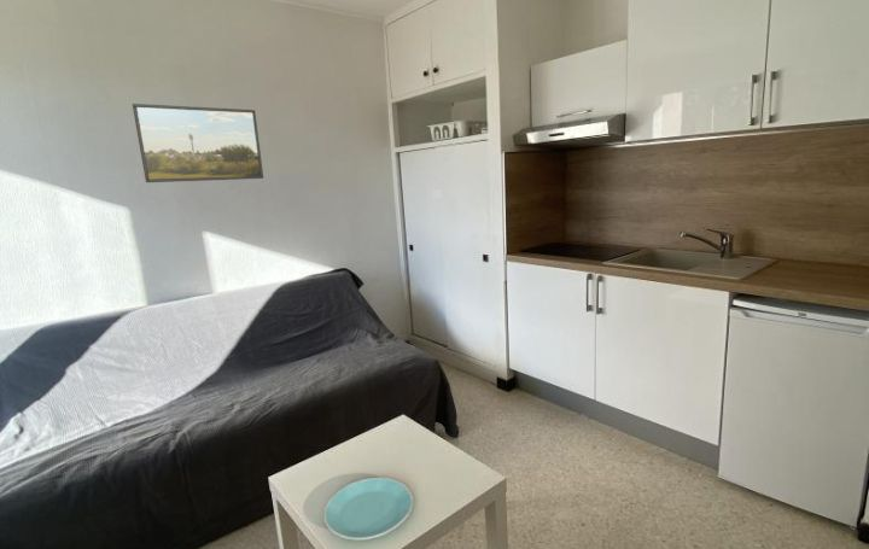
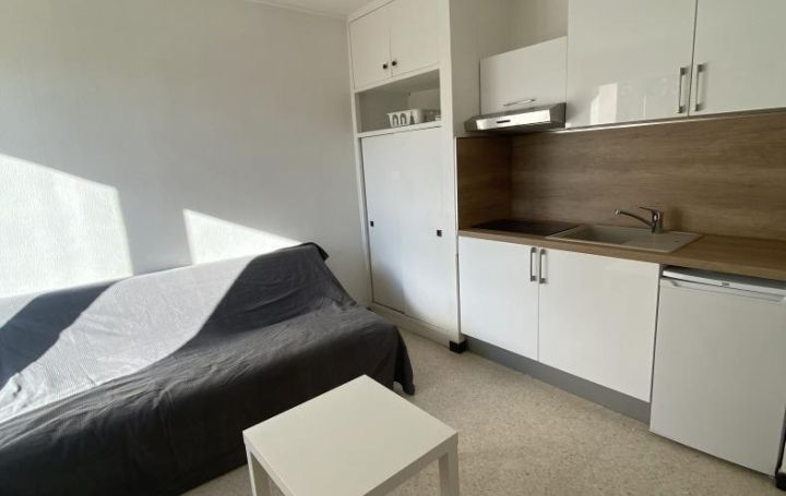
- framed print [132,103,264,183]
- plate [322,477,414,542]
